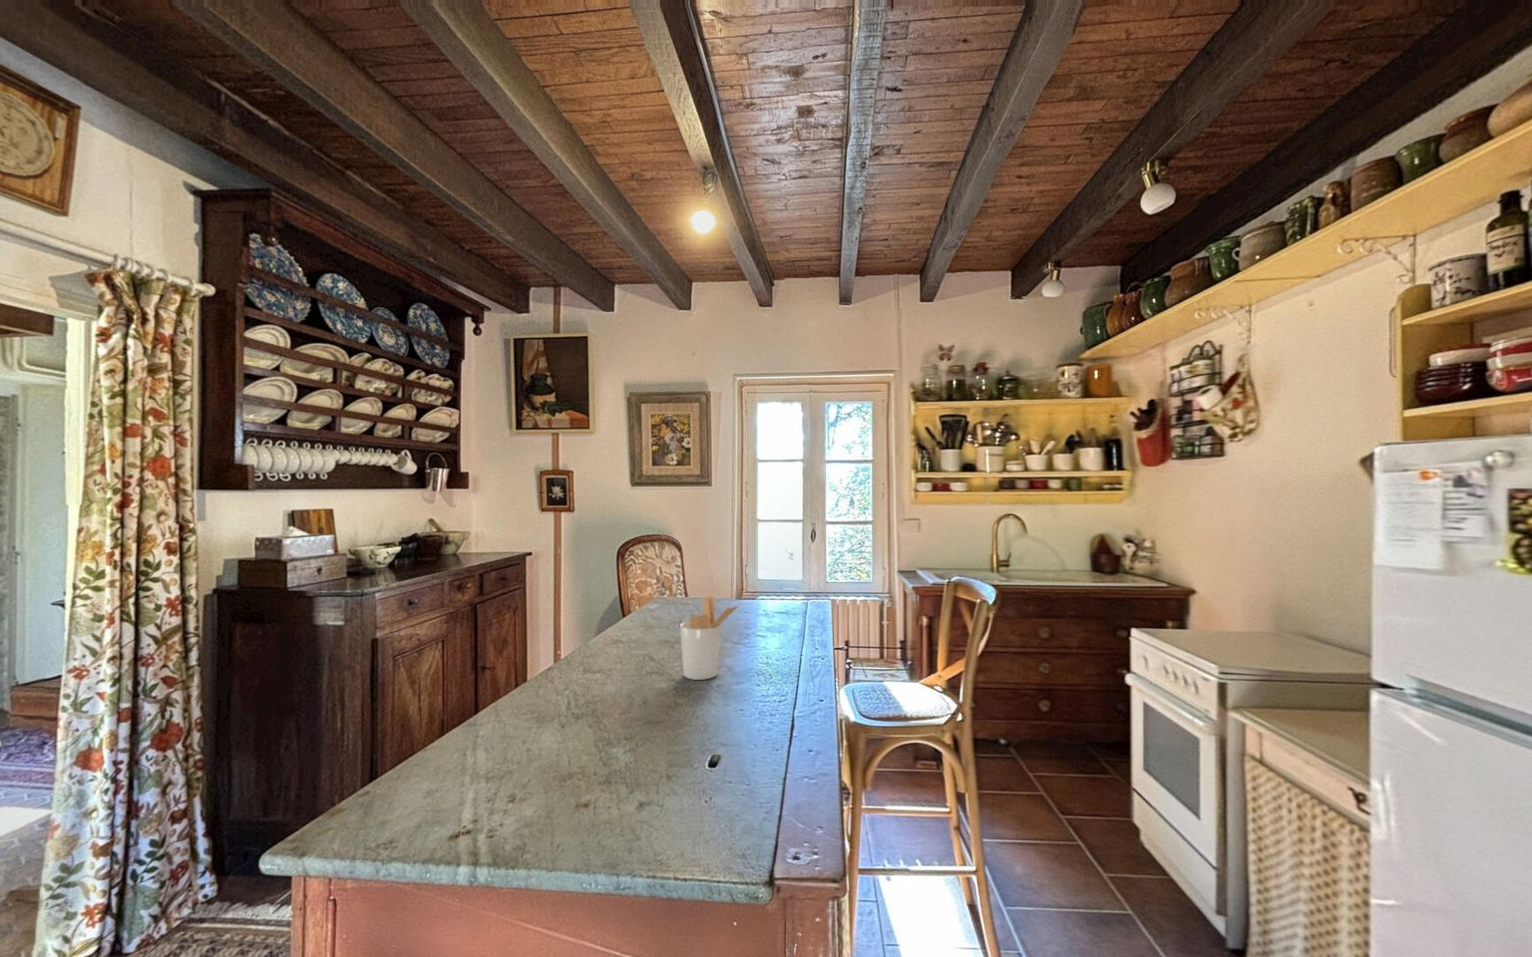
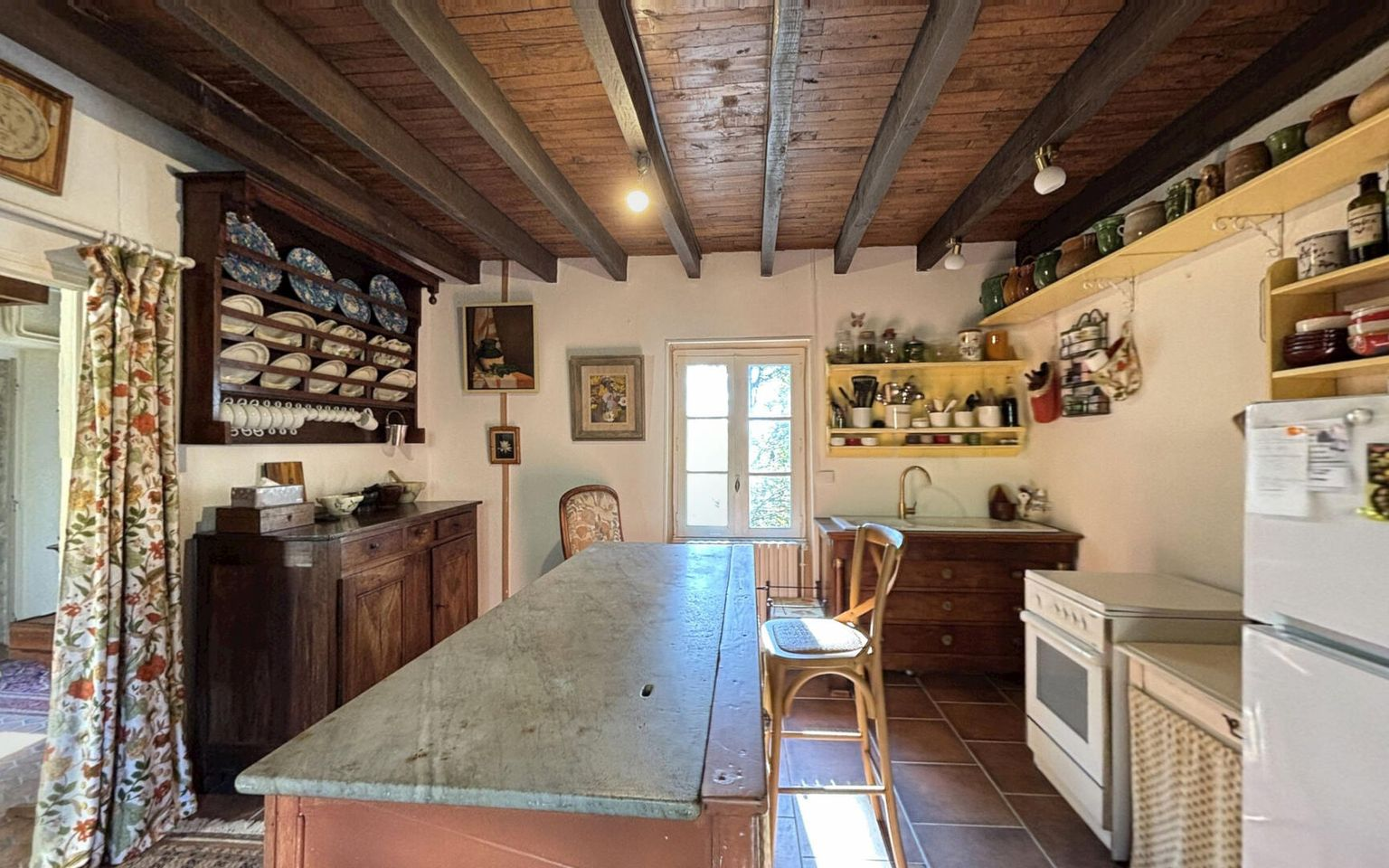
- utensil holder [679,595,742,681]
